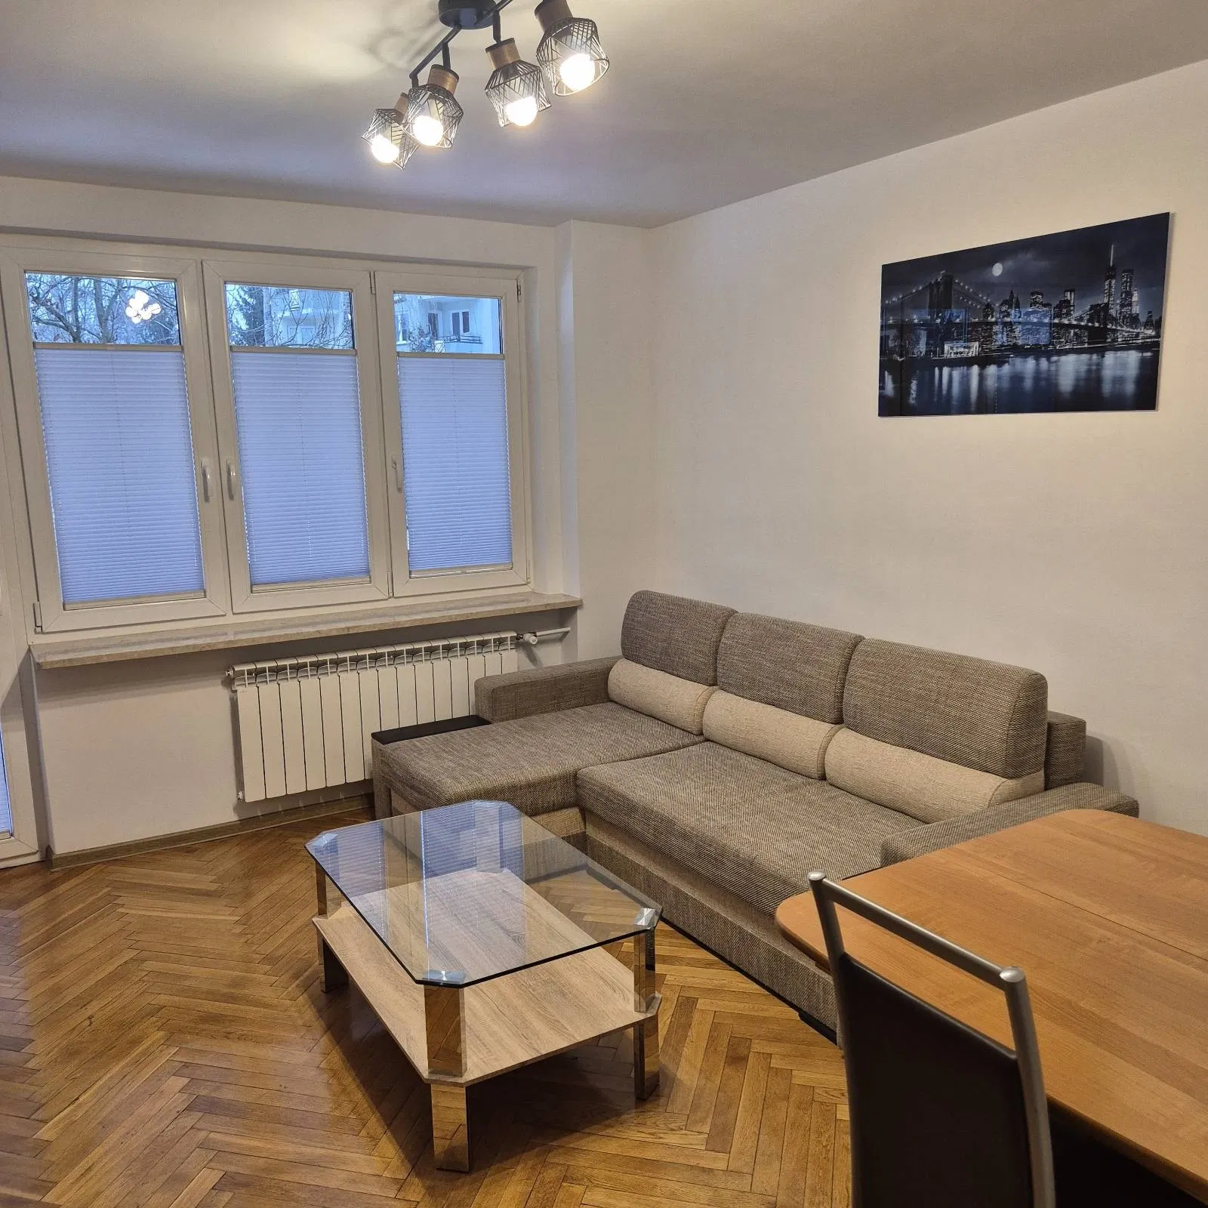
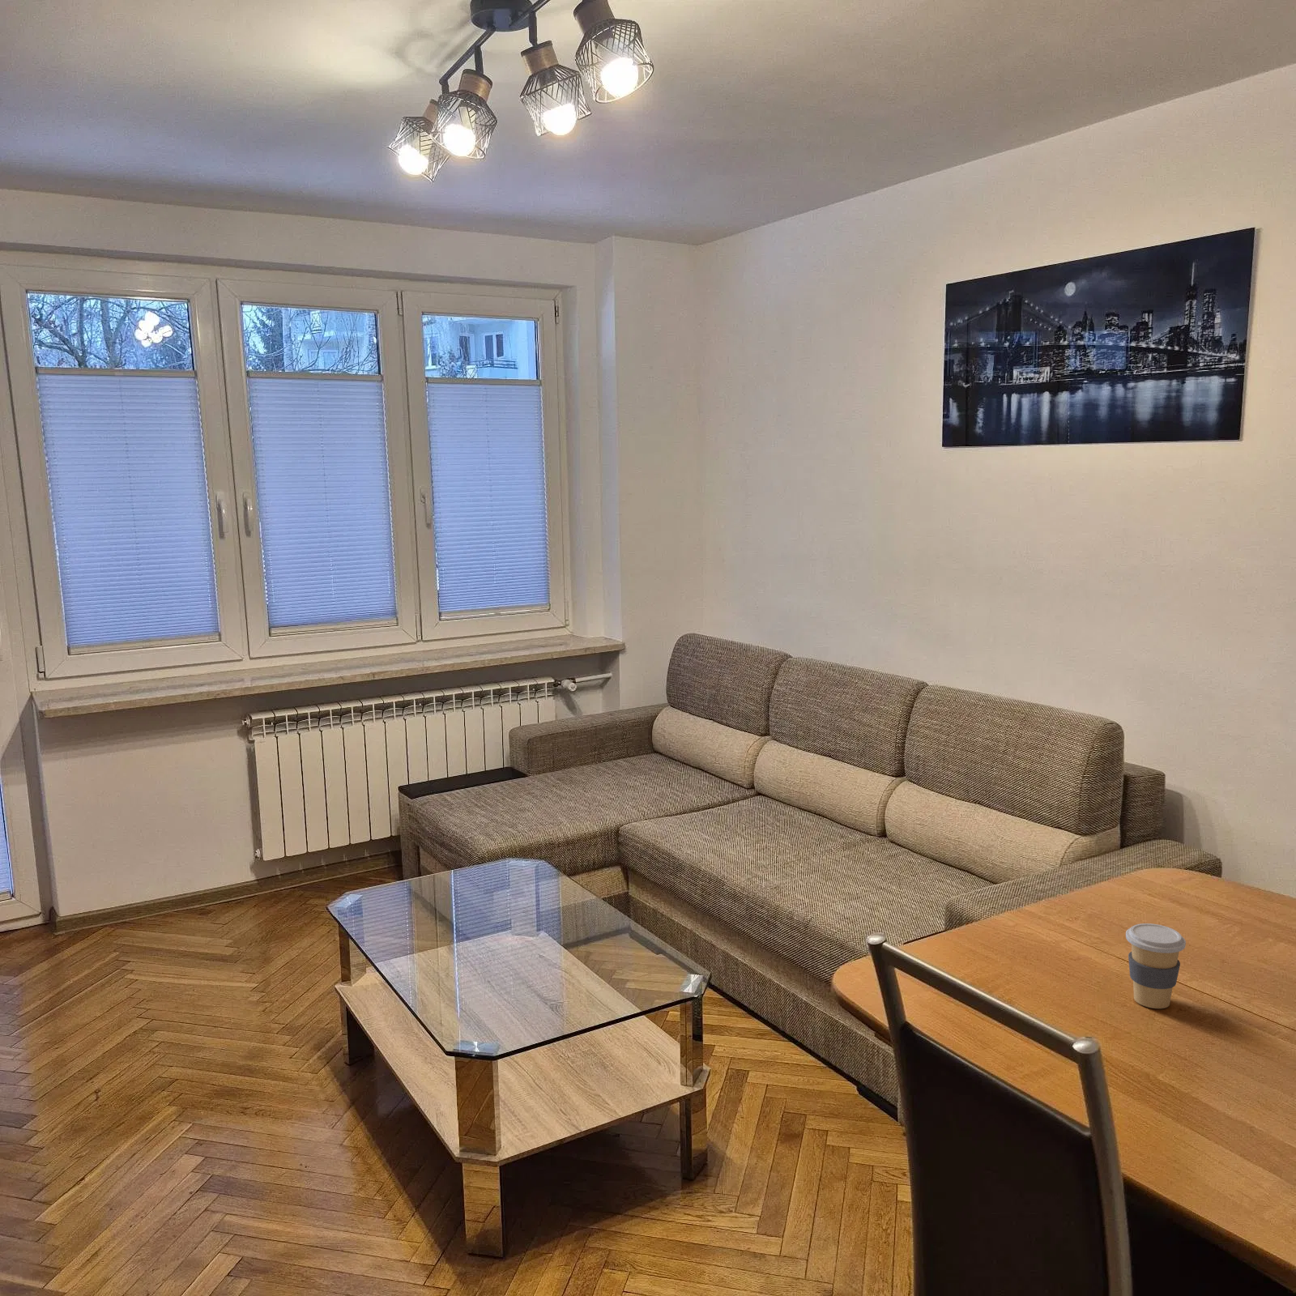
+ coffee cup [1125,922,1187,1009]
